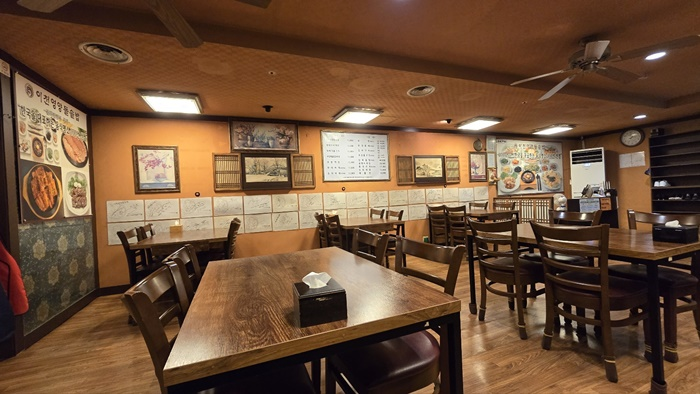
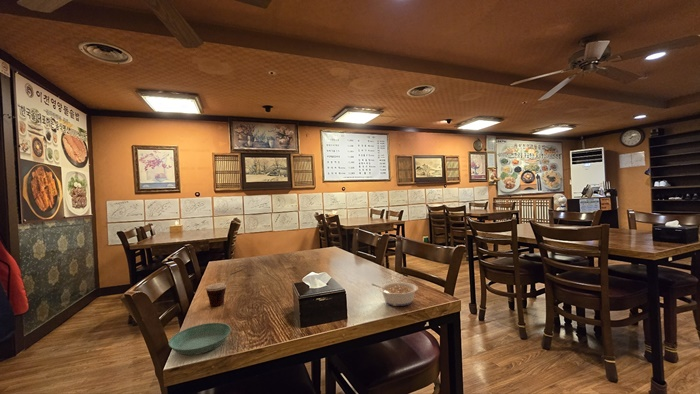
+ legume [371,282,419,307]
+ cup [205,269,243,307]
+ saucer [168,322,232,356]
